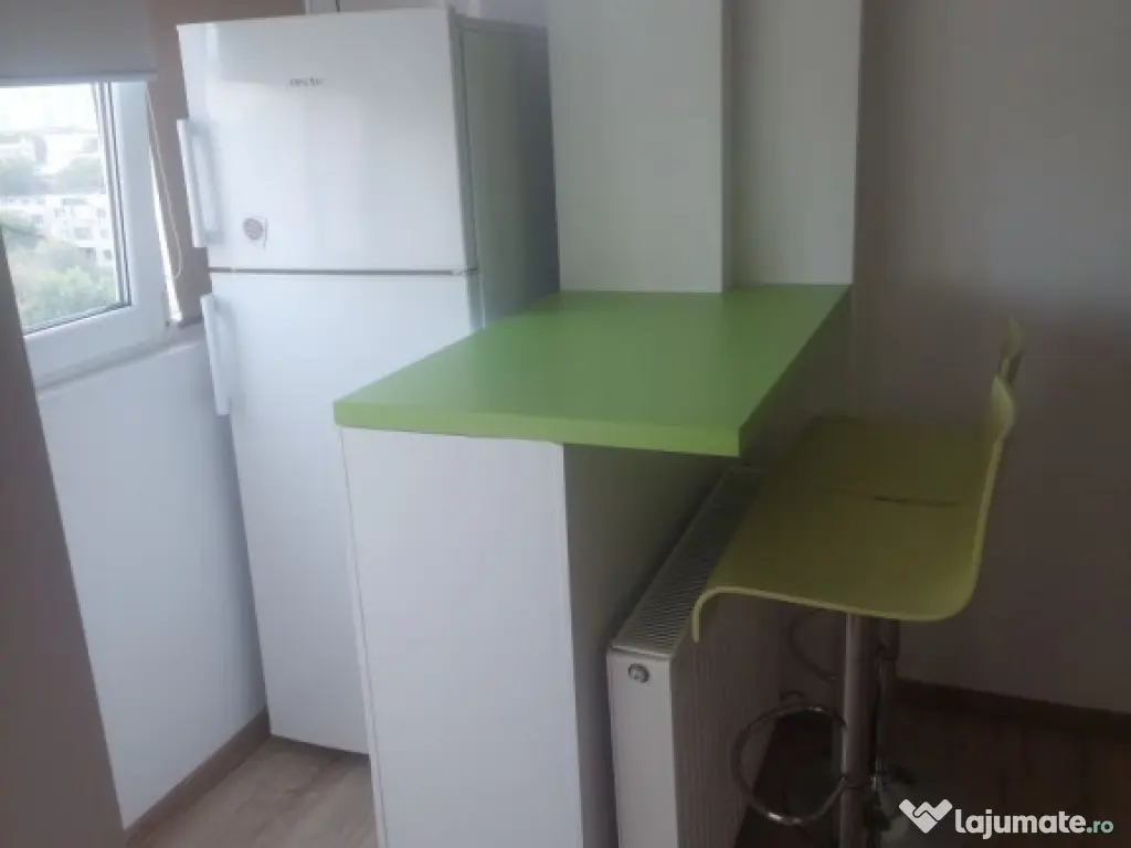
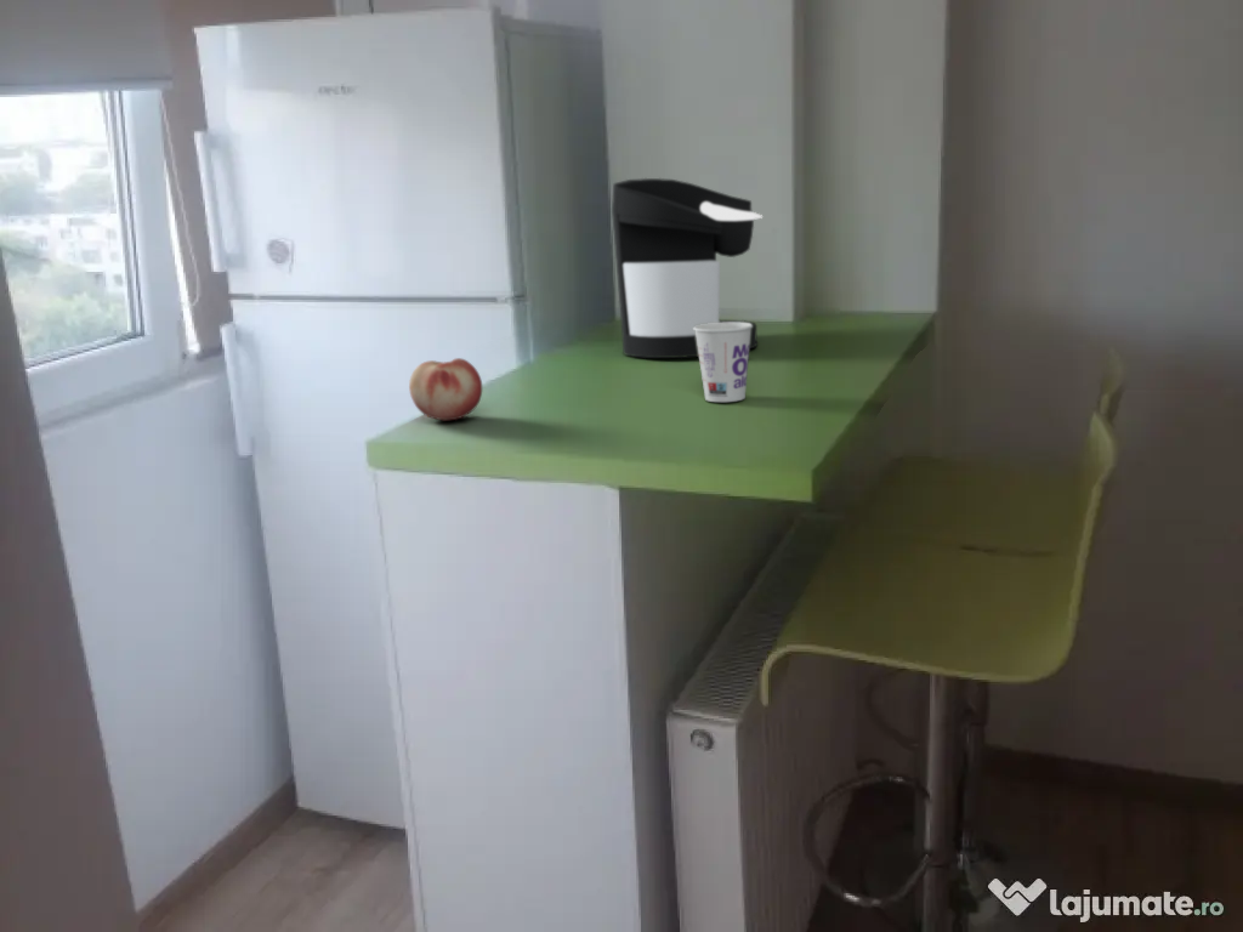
+ fruit [408,357,483,421]
+ cup [693,322,753,403]
+ coffee maker [611,177,764,359]
